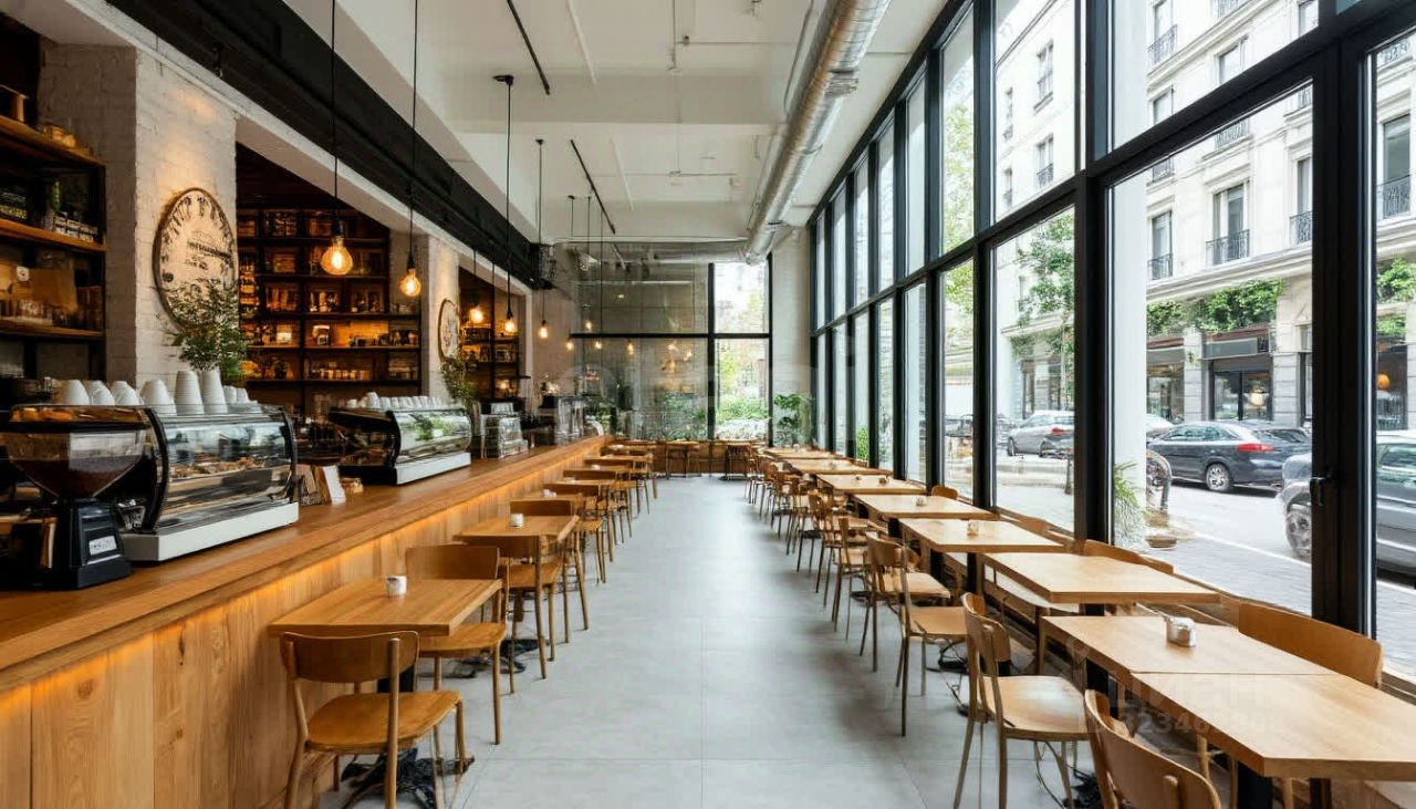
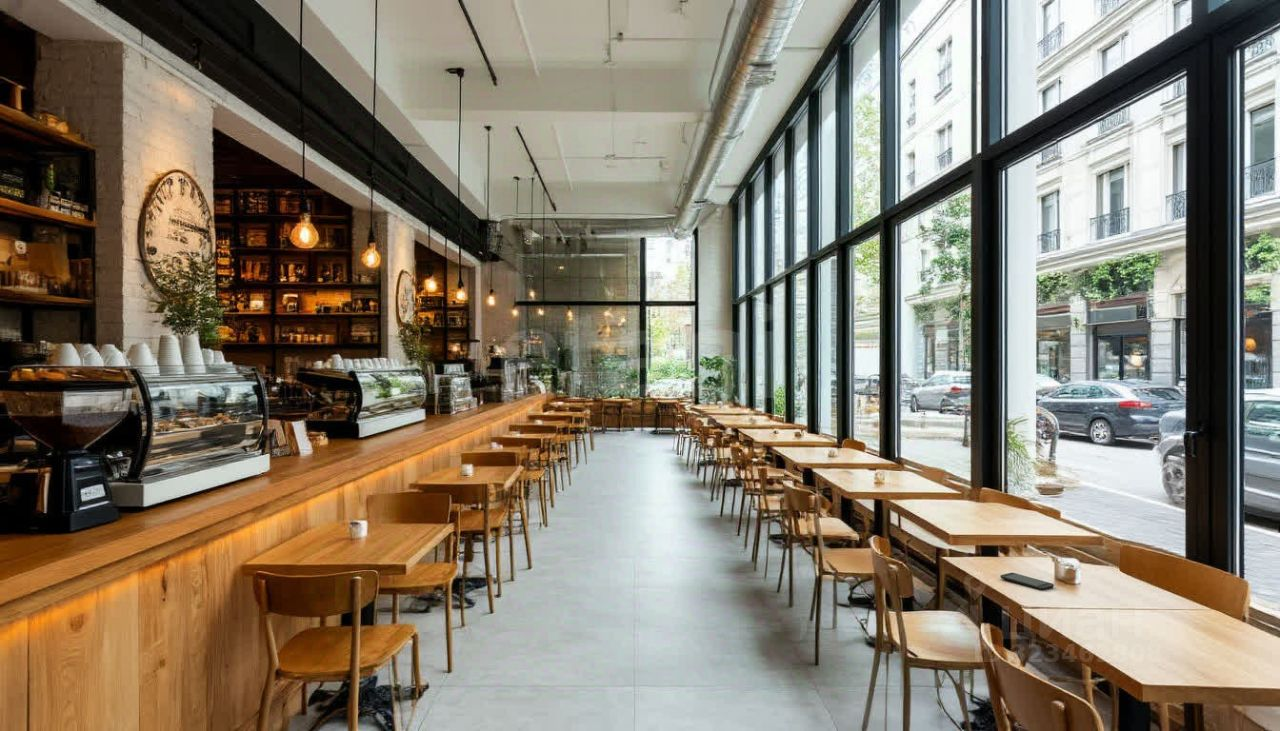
+ smartphone [999,572,1055,591]
